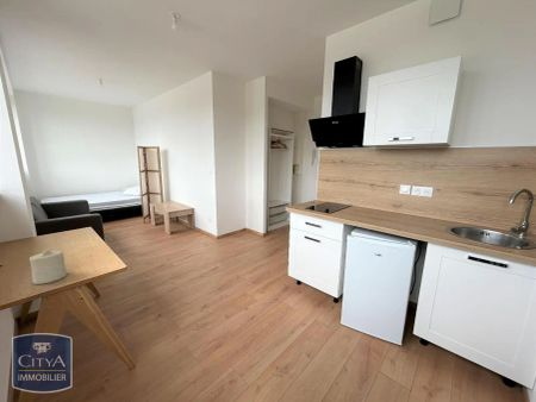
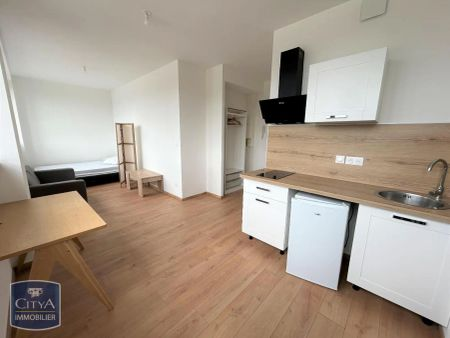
- candle [29,249,68,285]
